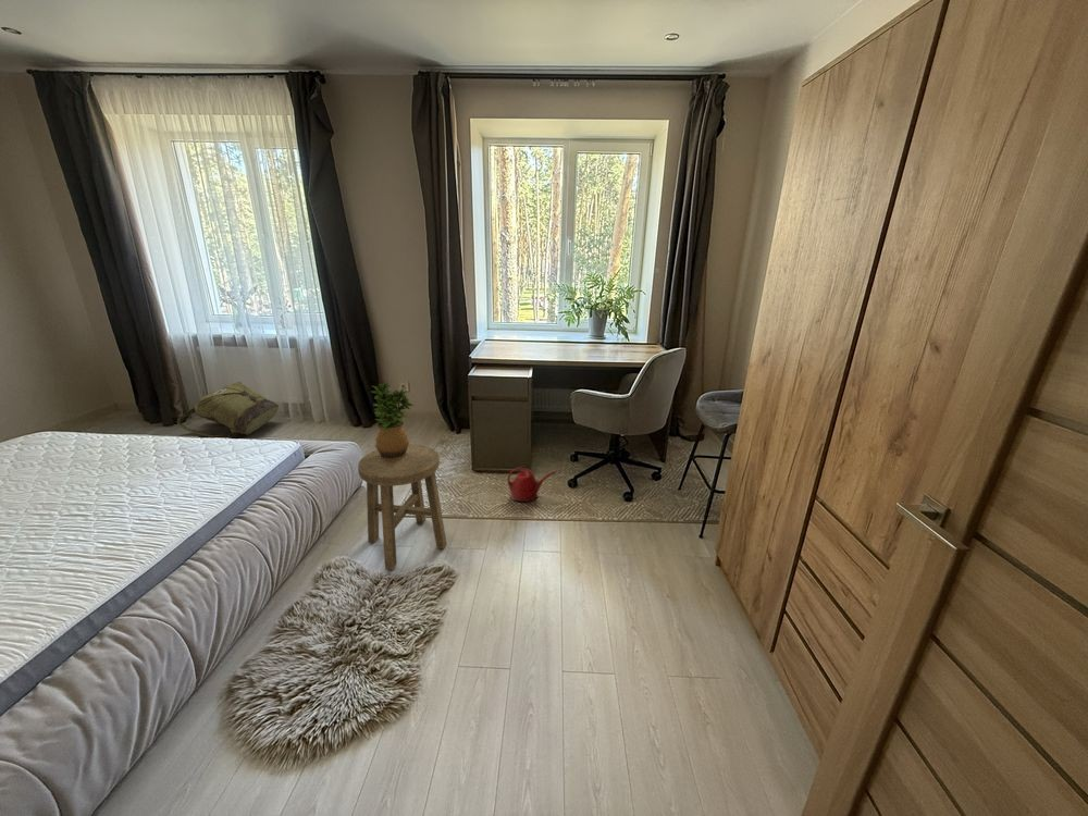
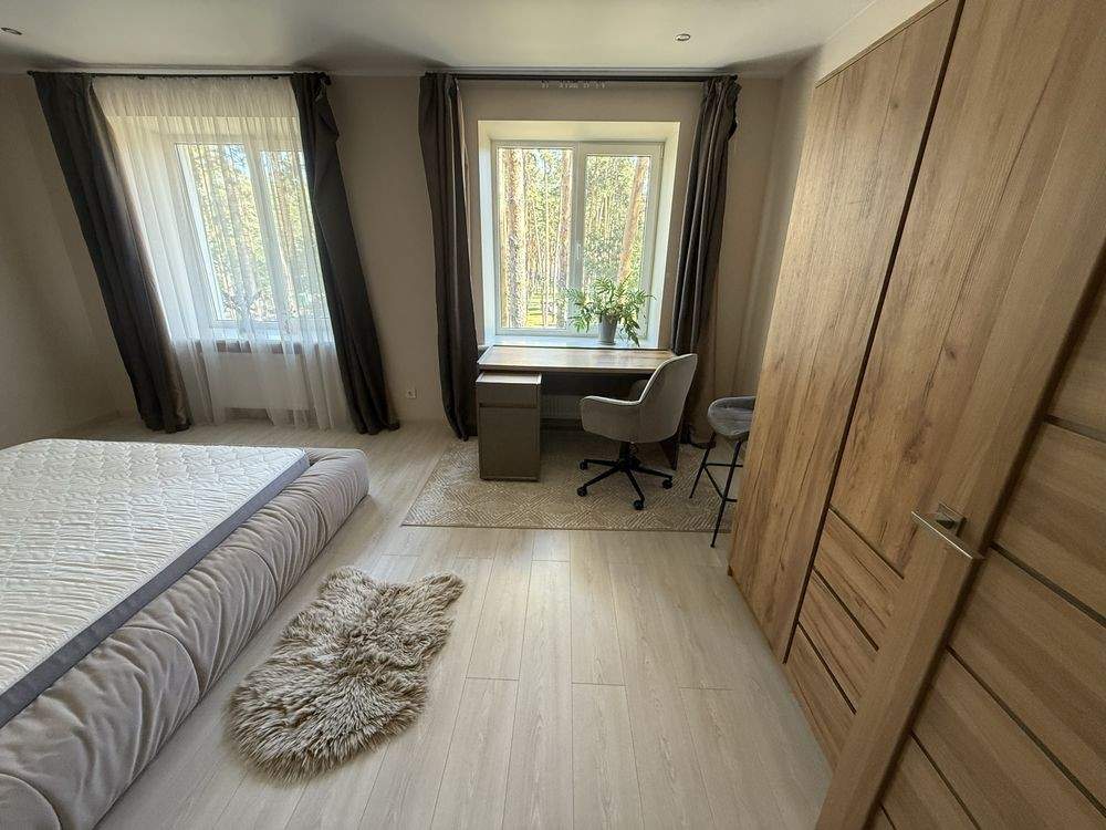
- potted plant [370,382,415,460]
- watering can [507,467,557,503]
- stool [357,443,447,571]
- backpack [176,381,280,440]
